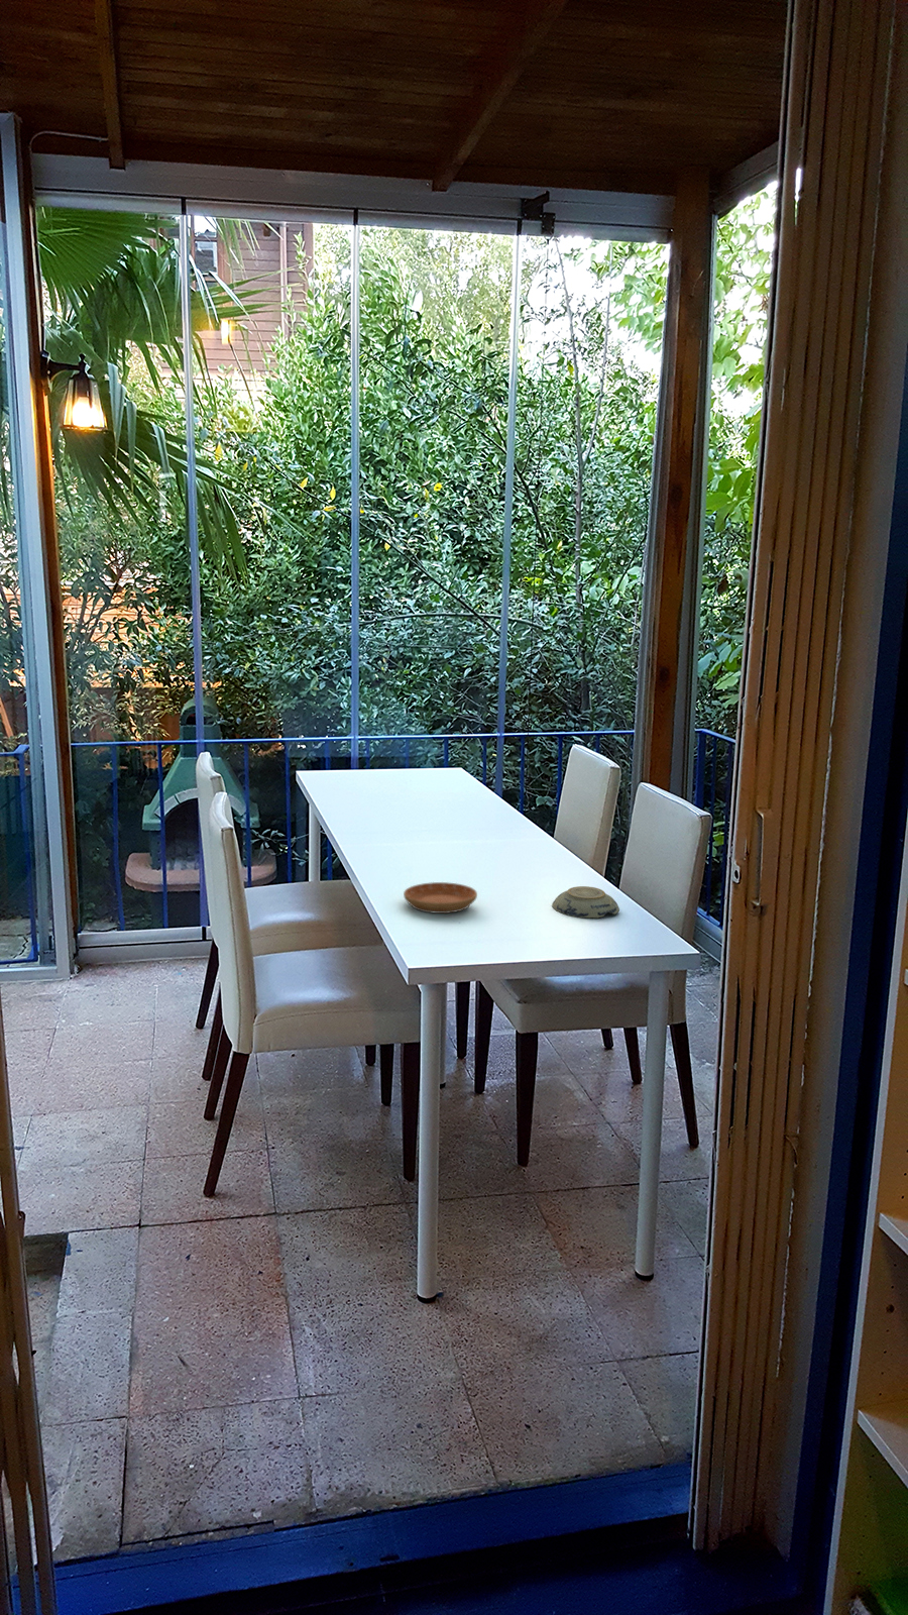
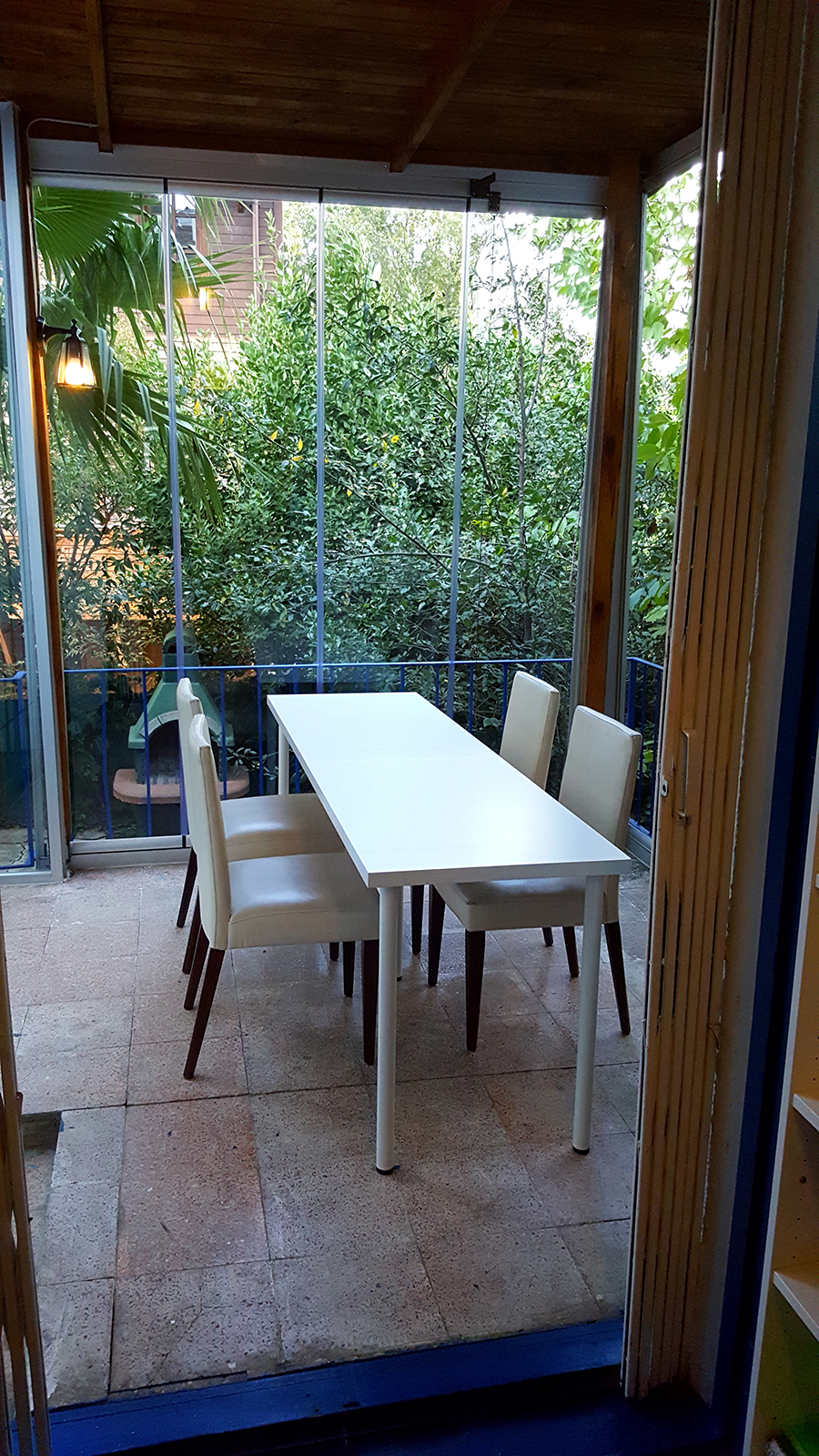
- decorative bowl [551,885,621,918]
- saucer [402,881,478,914]
